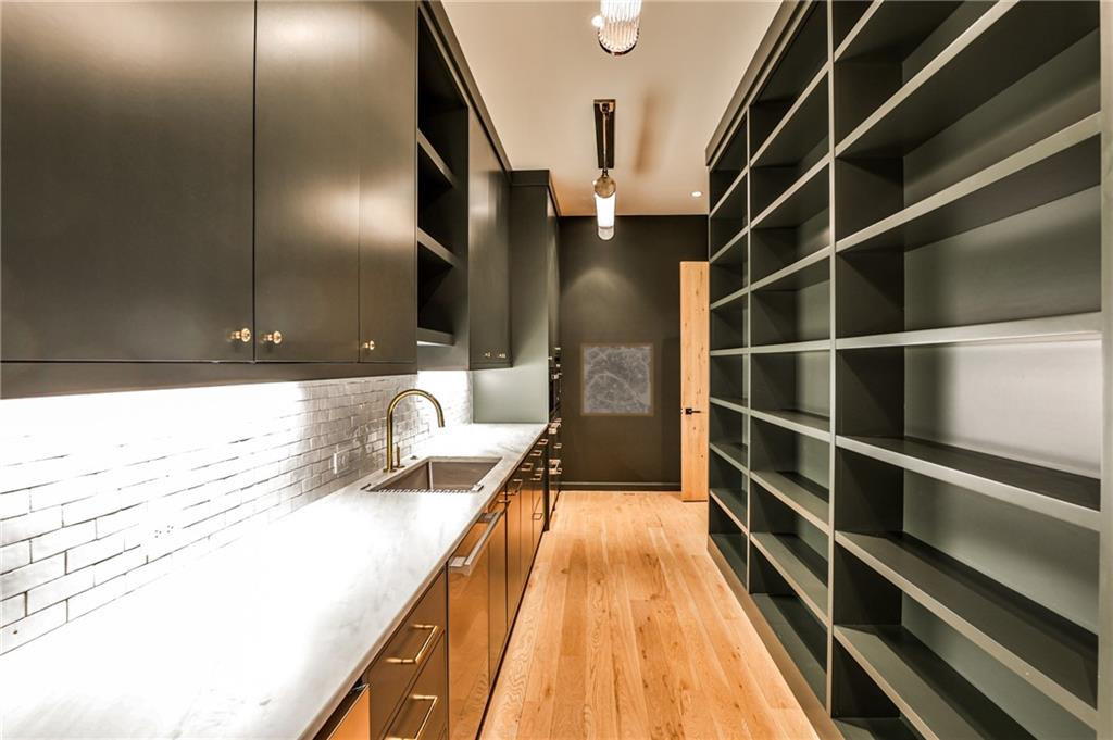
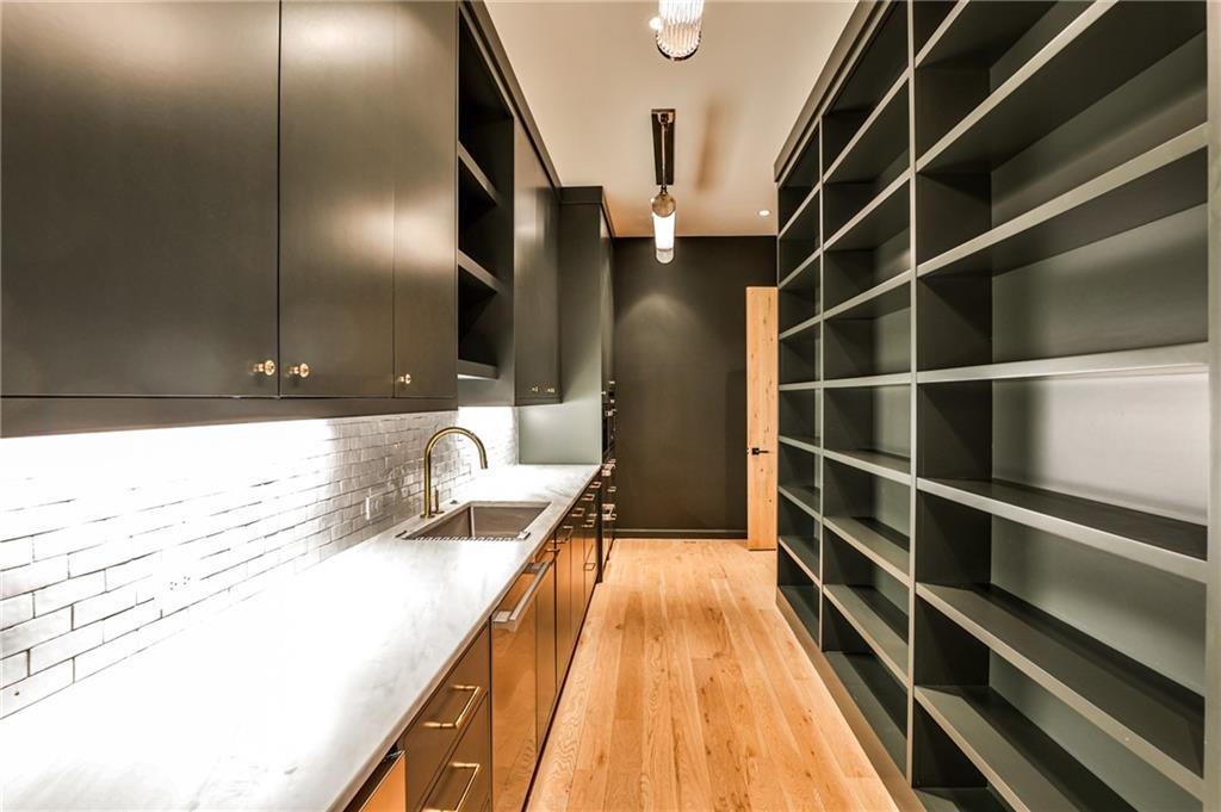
- wall art [579,342,654,417]
